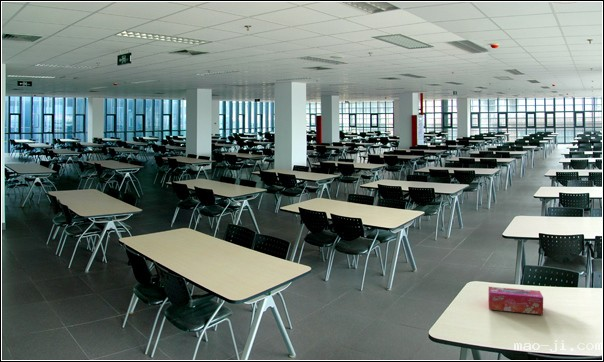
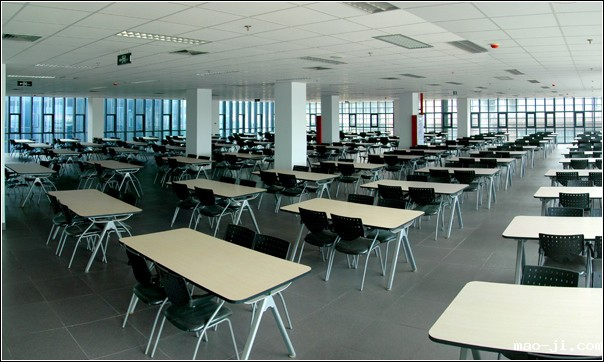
- tissue box [487,286,544,315]
